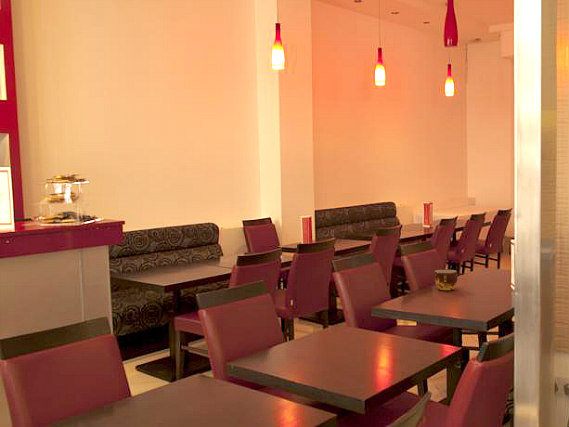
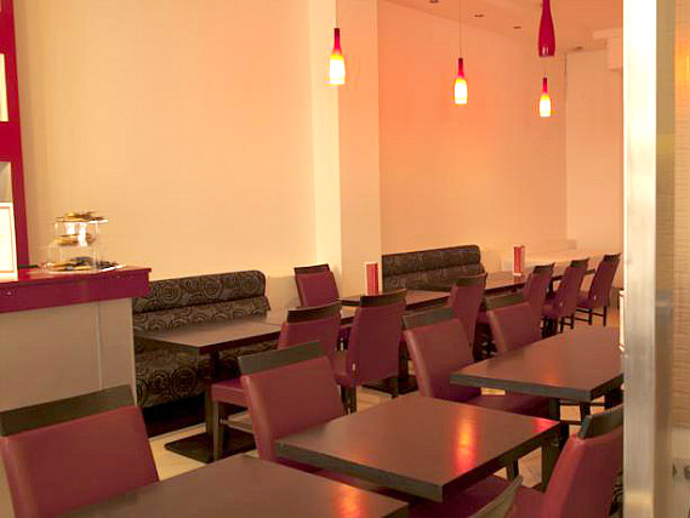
- cup [433,269,458,291]
